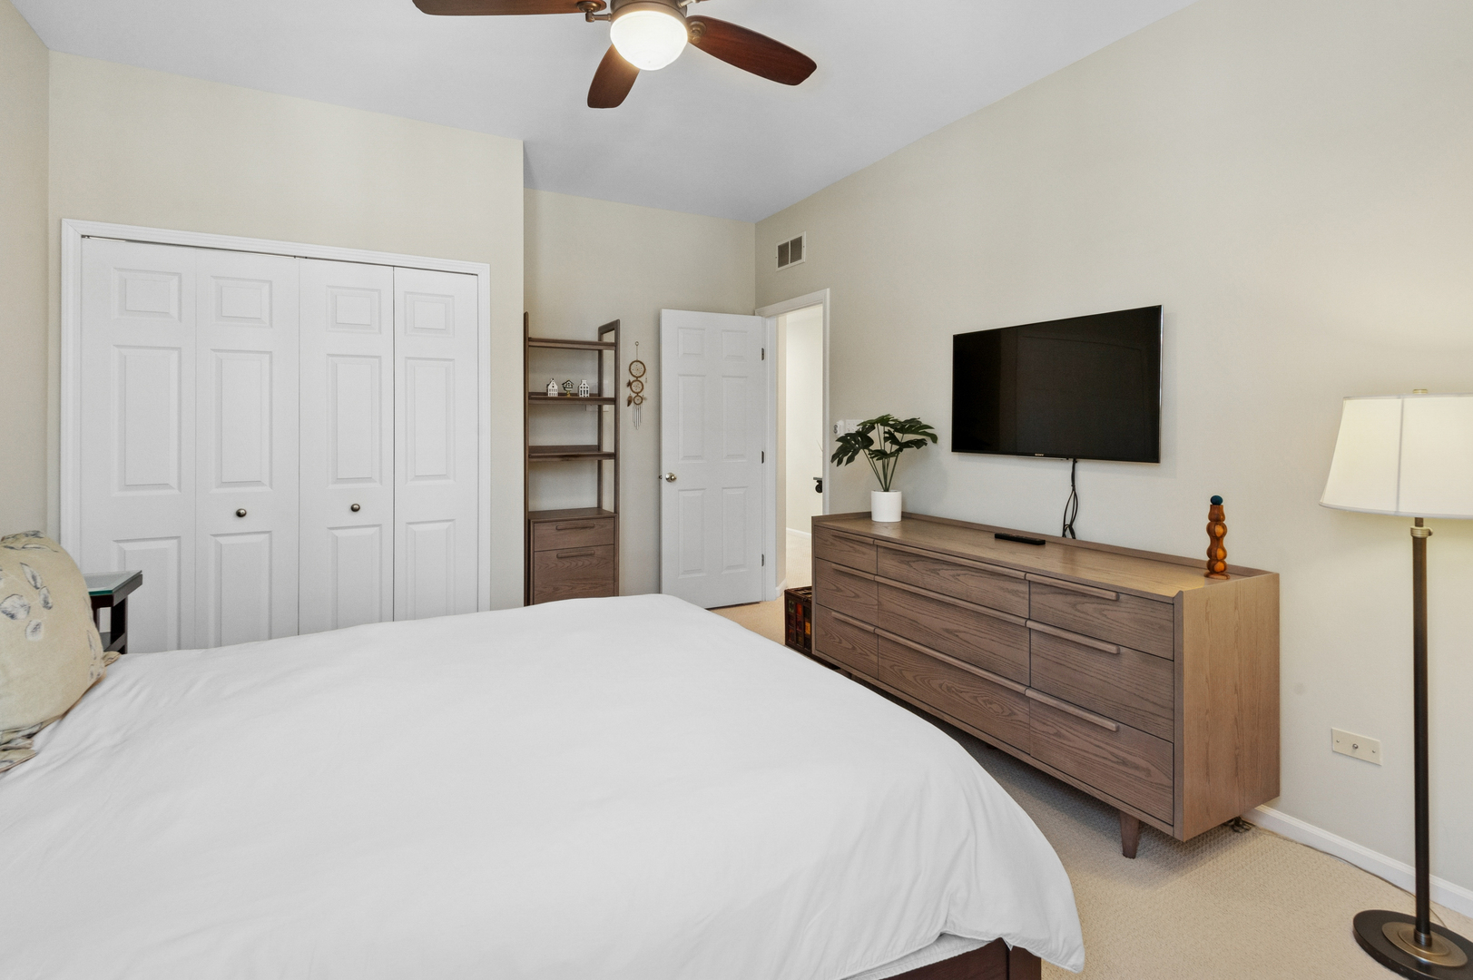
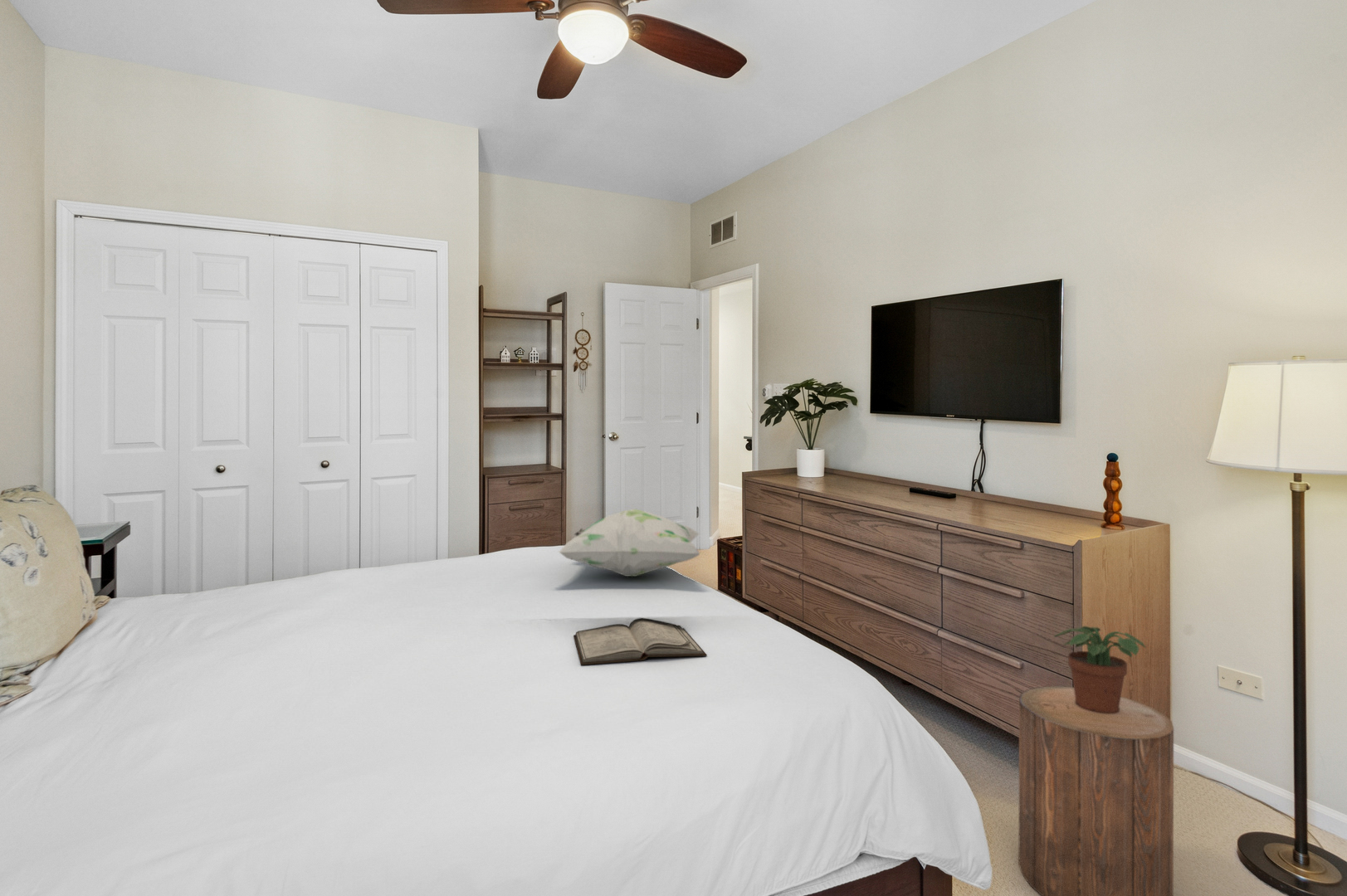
+ potted plant [1053,626,1147,713]
+ diary [573,617,708,666]
+ stool [1018,685,1174,896]
+ decorative pillow [558,508,701,577]
